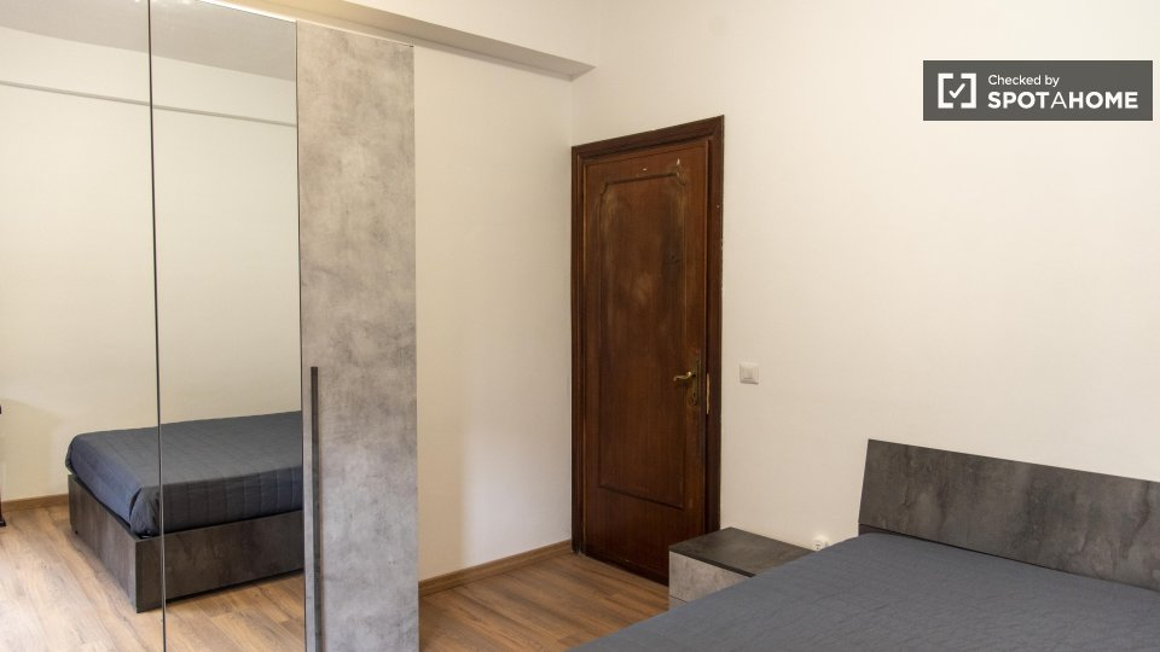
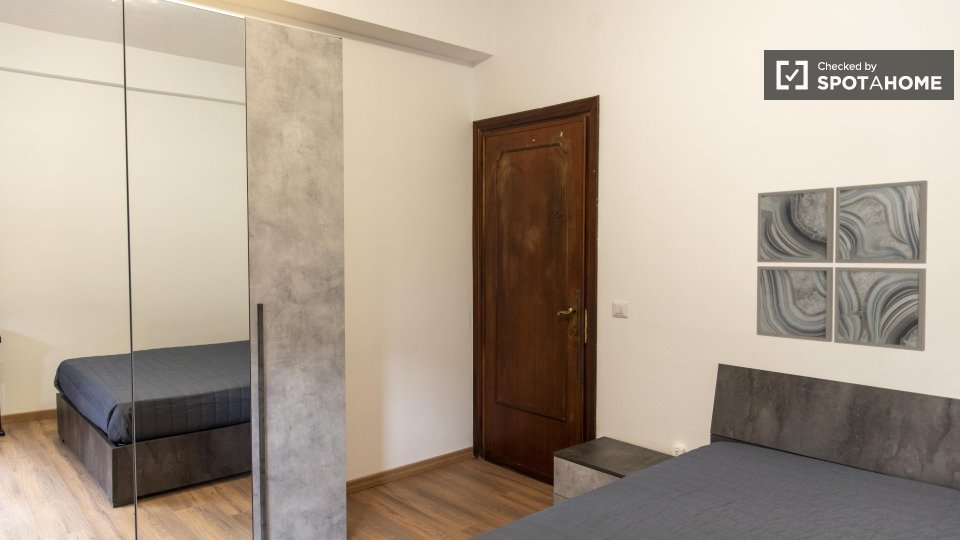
+ wall art [756,179,929,352]
